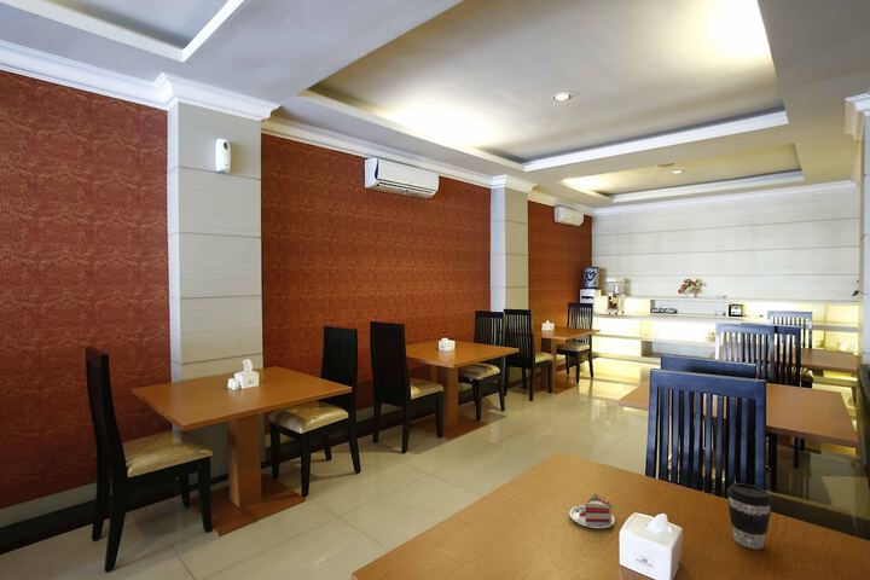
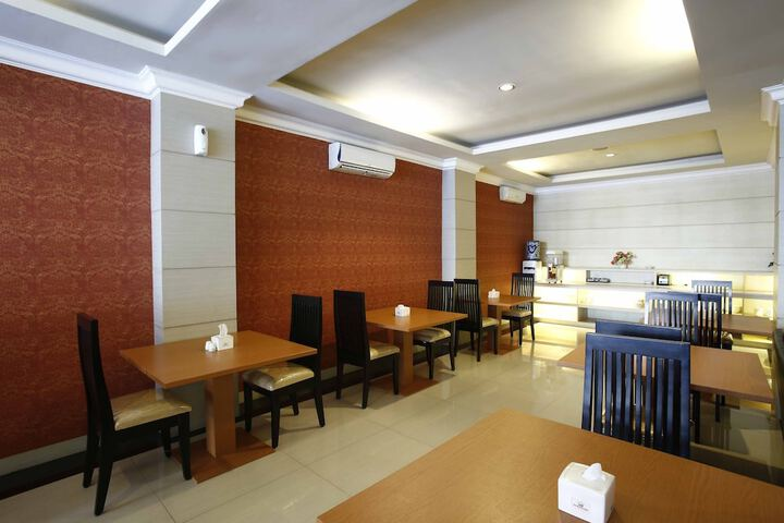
- cake slice [568,493,616,529]
- coffee cup [726,482,773,550]
